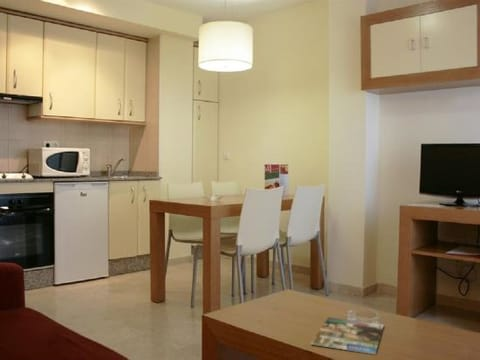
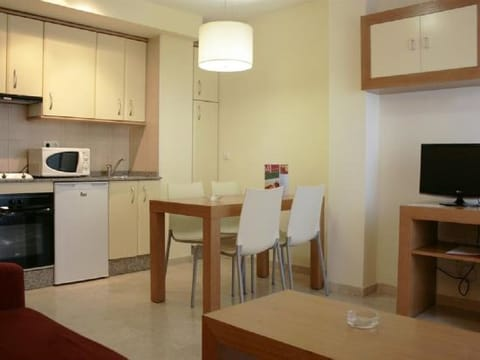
- magazine [310,316,385,355]
